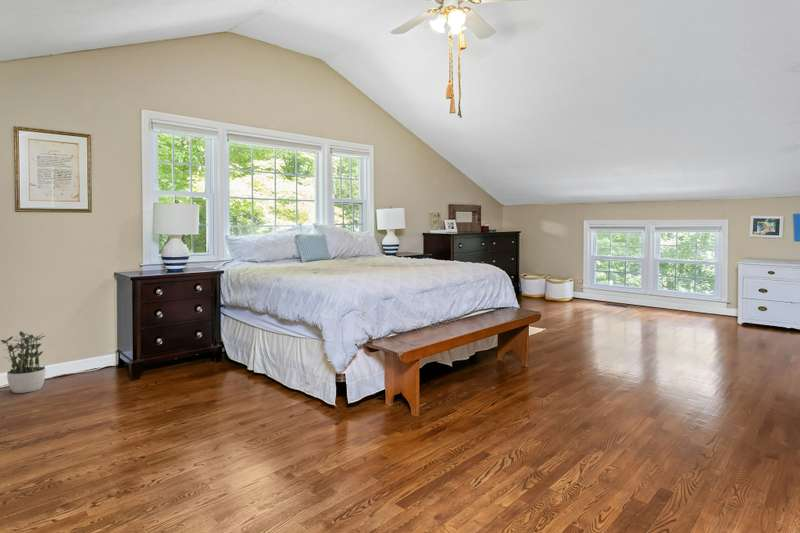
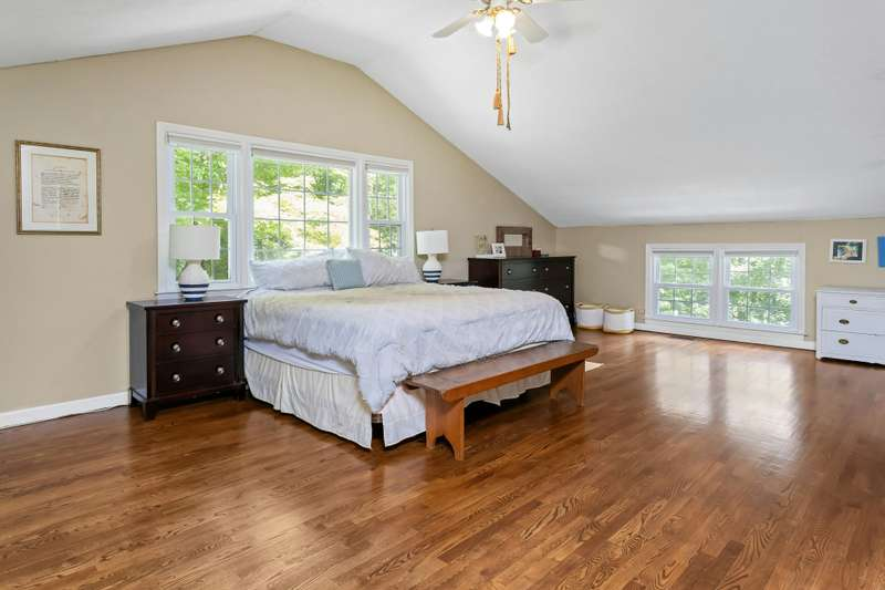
- potted plant [0,330,46,394]
